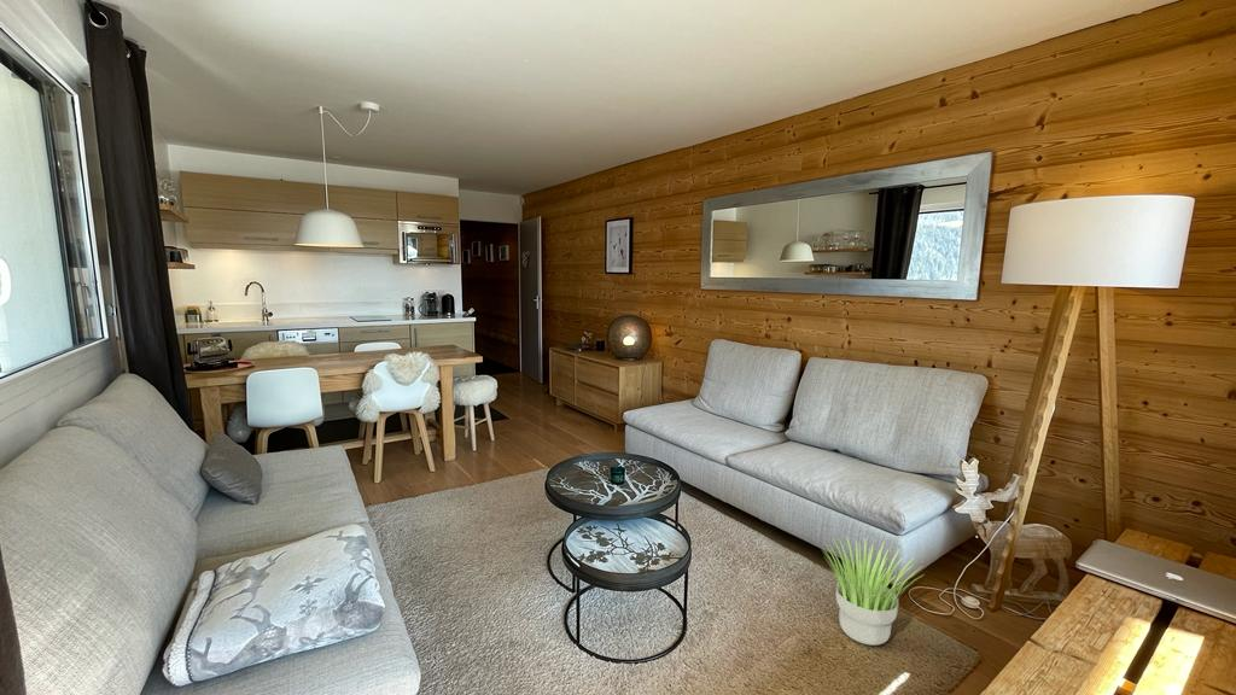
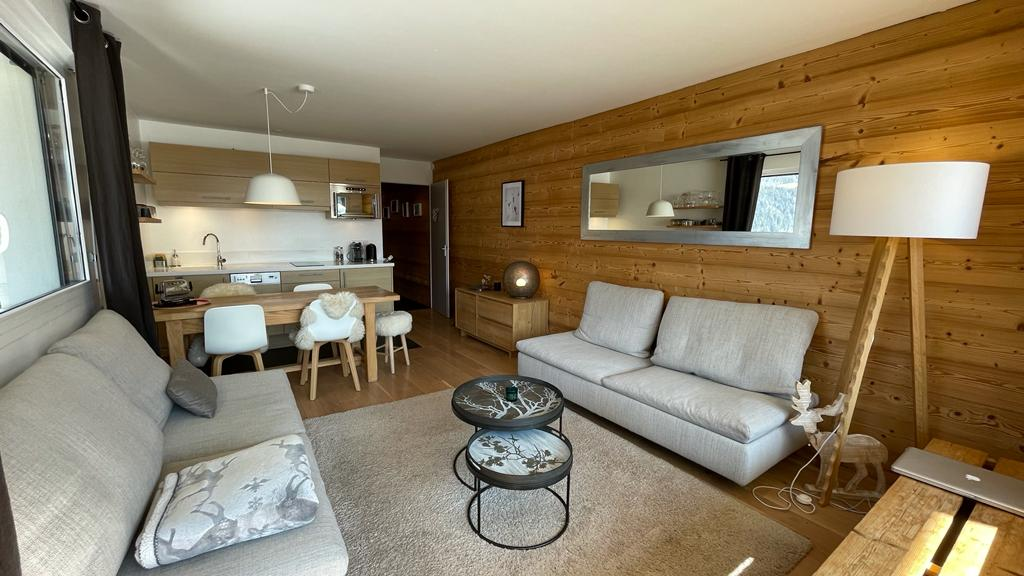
- potted plant [821,533,926,647]
